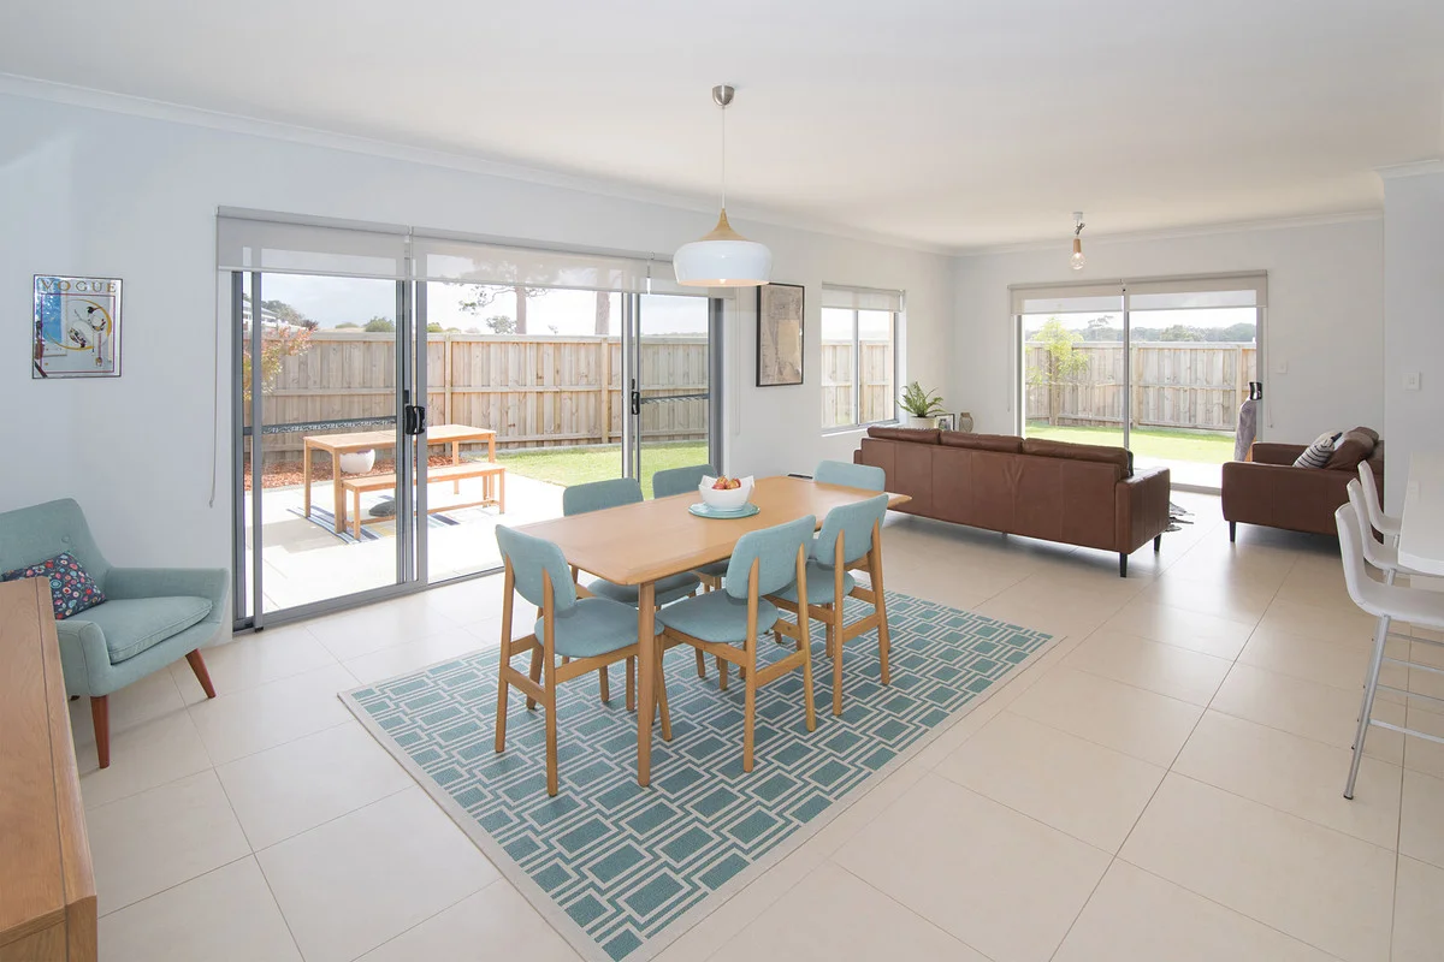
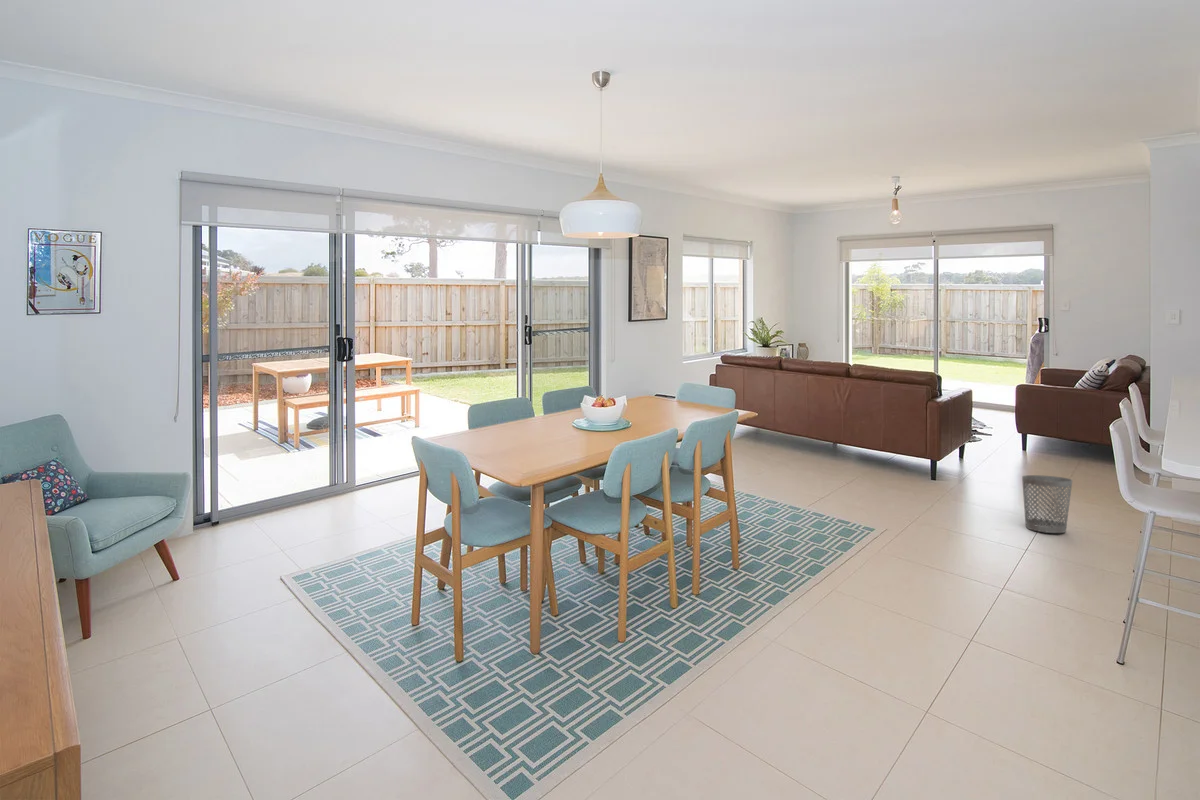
+ wastebasket [1021,474,1073,534]
